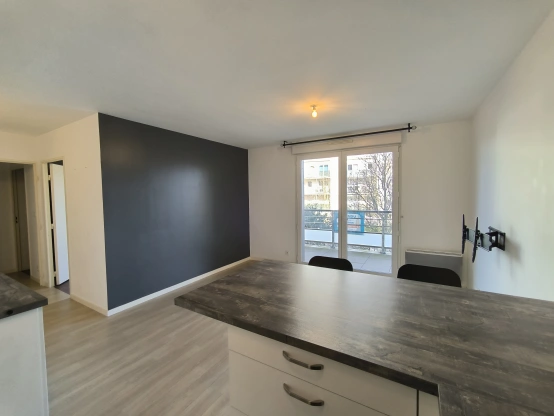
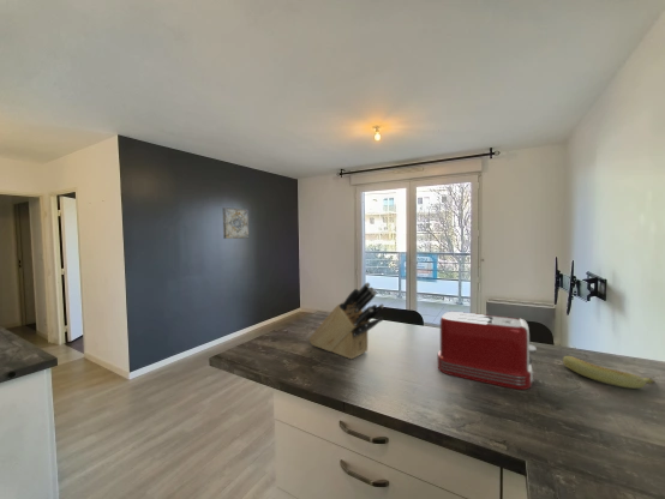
+ toaster [436,311,538,391]
+ knife block [307,282,385,360]
+ banana [562,355,655,390]
+ wall art [222,206,250,240]
